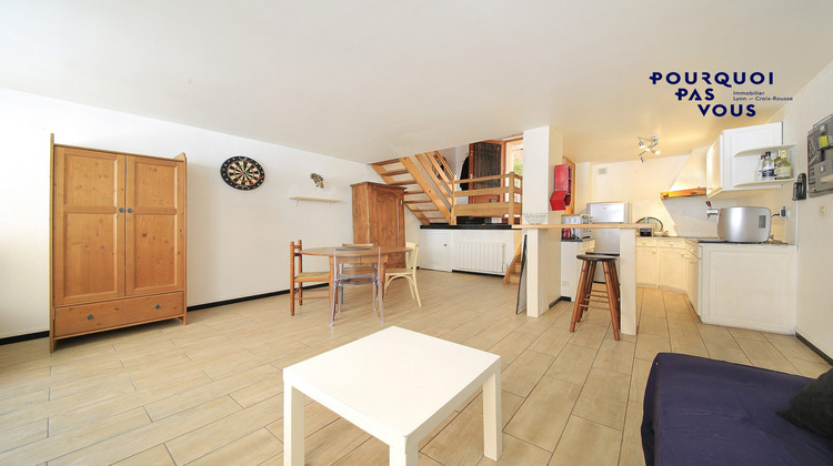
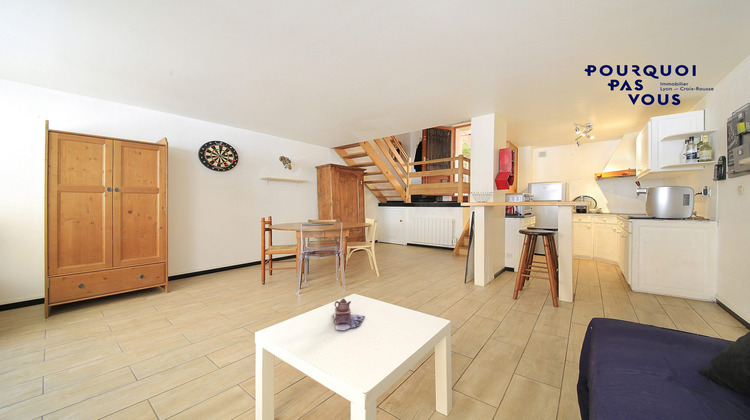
+ teapot [332,297,366,331]
